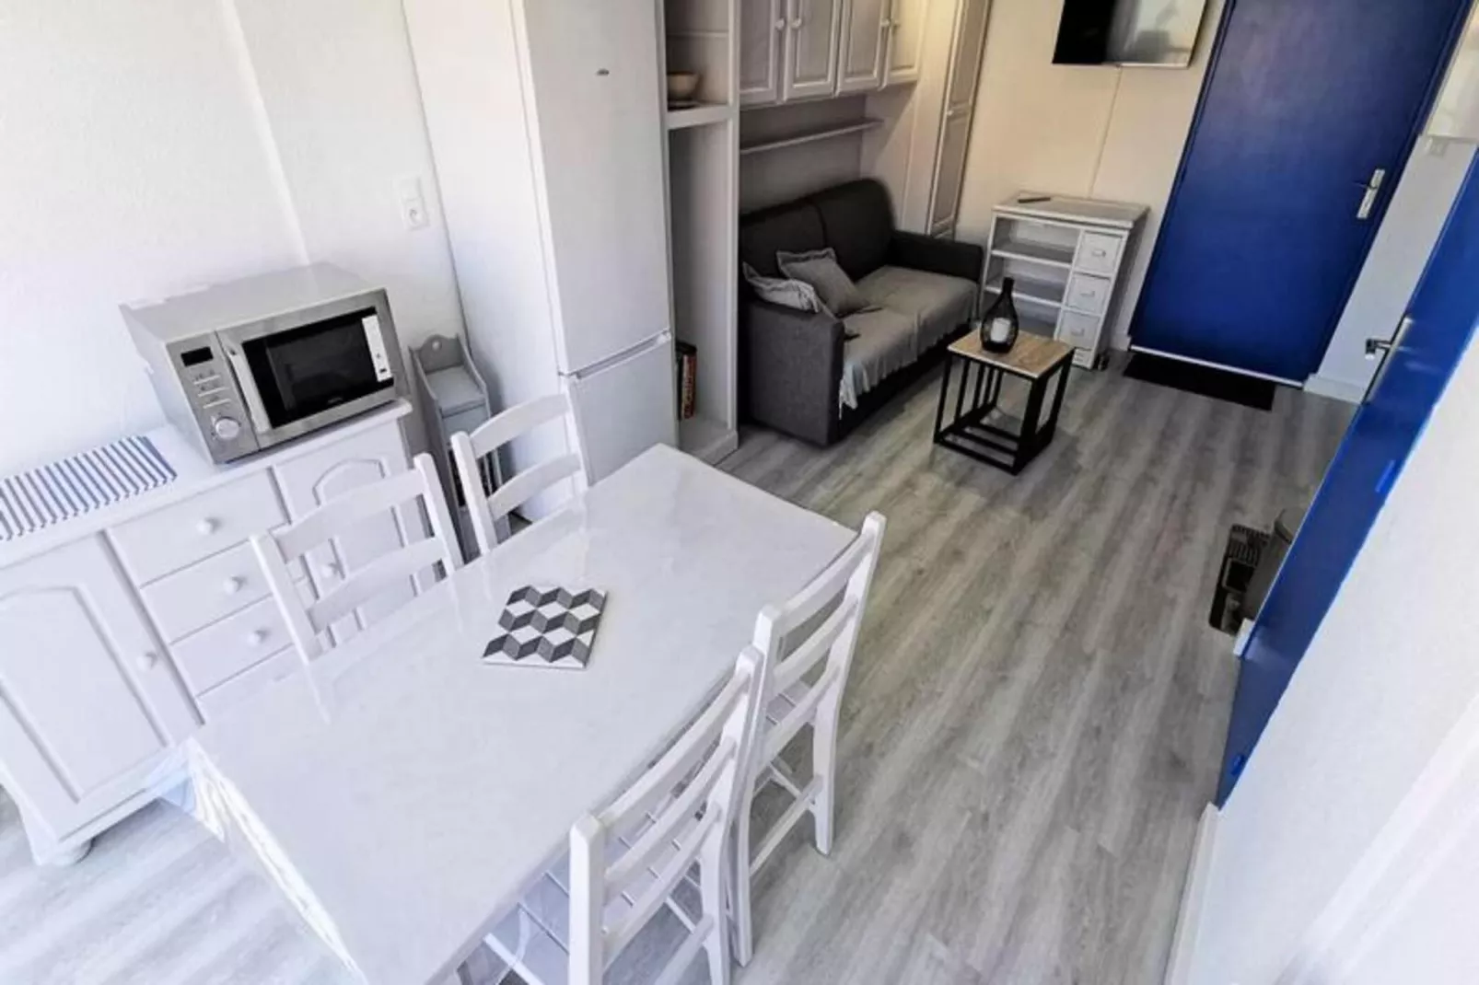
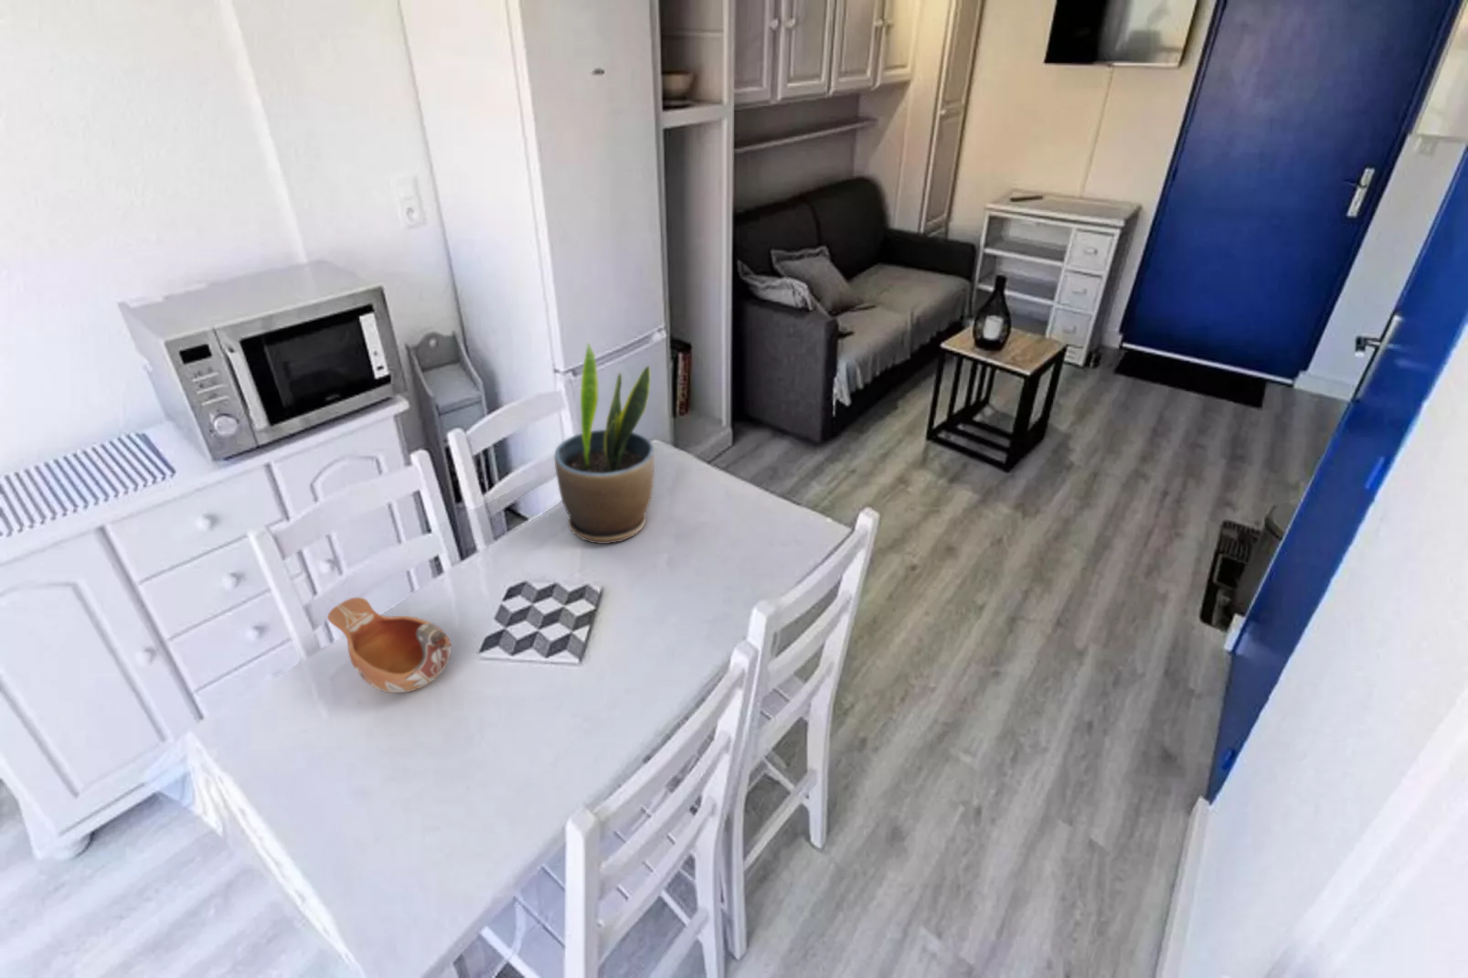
+ ceramic bowl [326,597,452,694]
+ potted plant [554,342,655,545]
